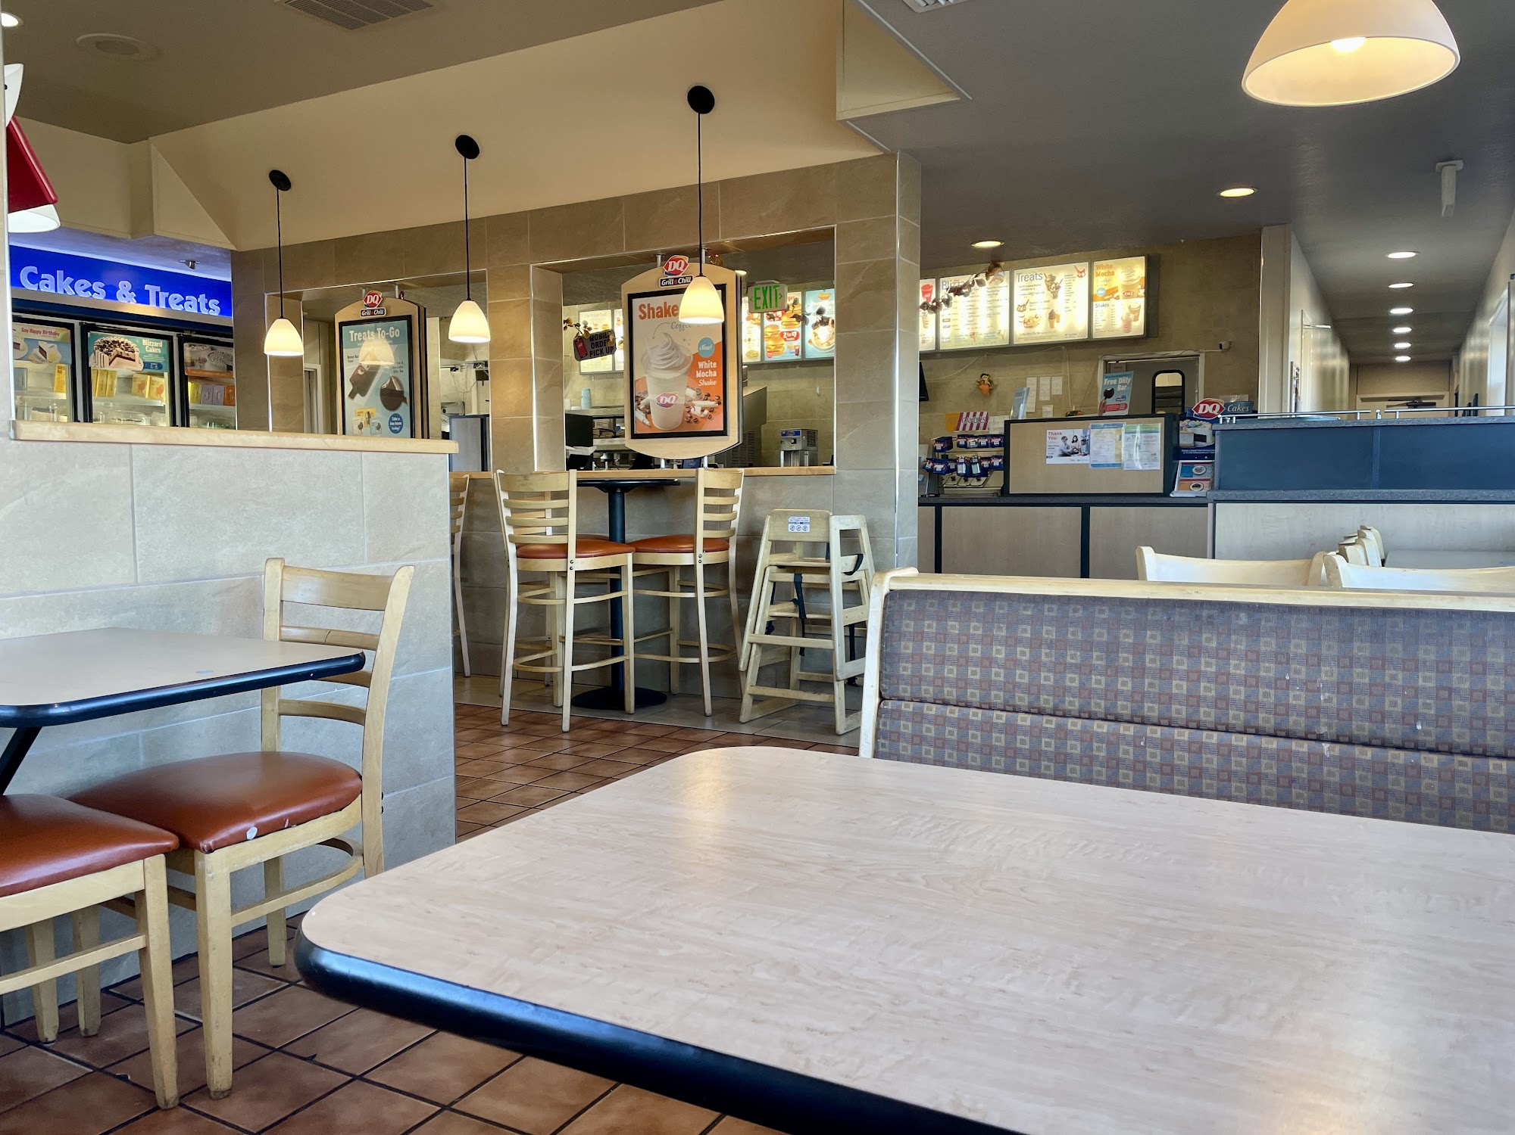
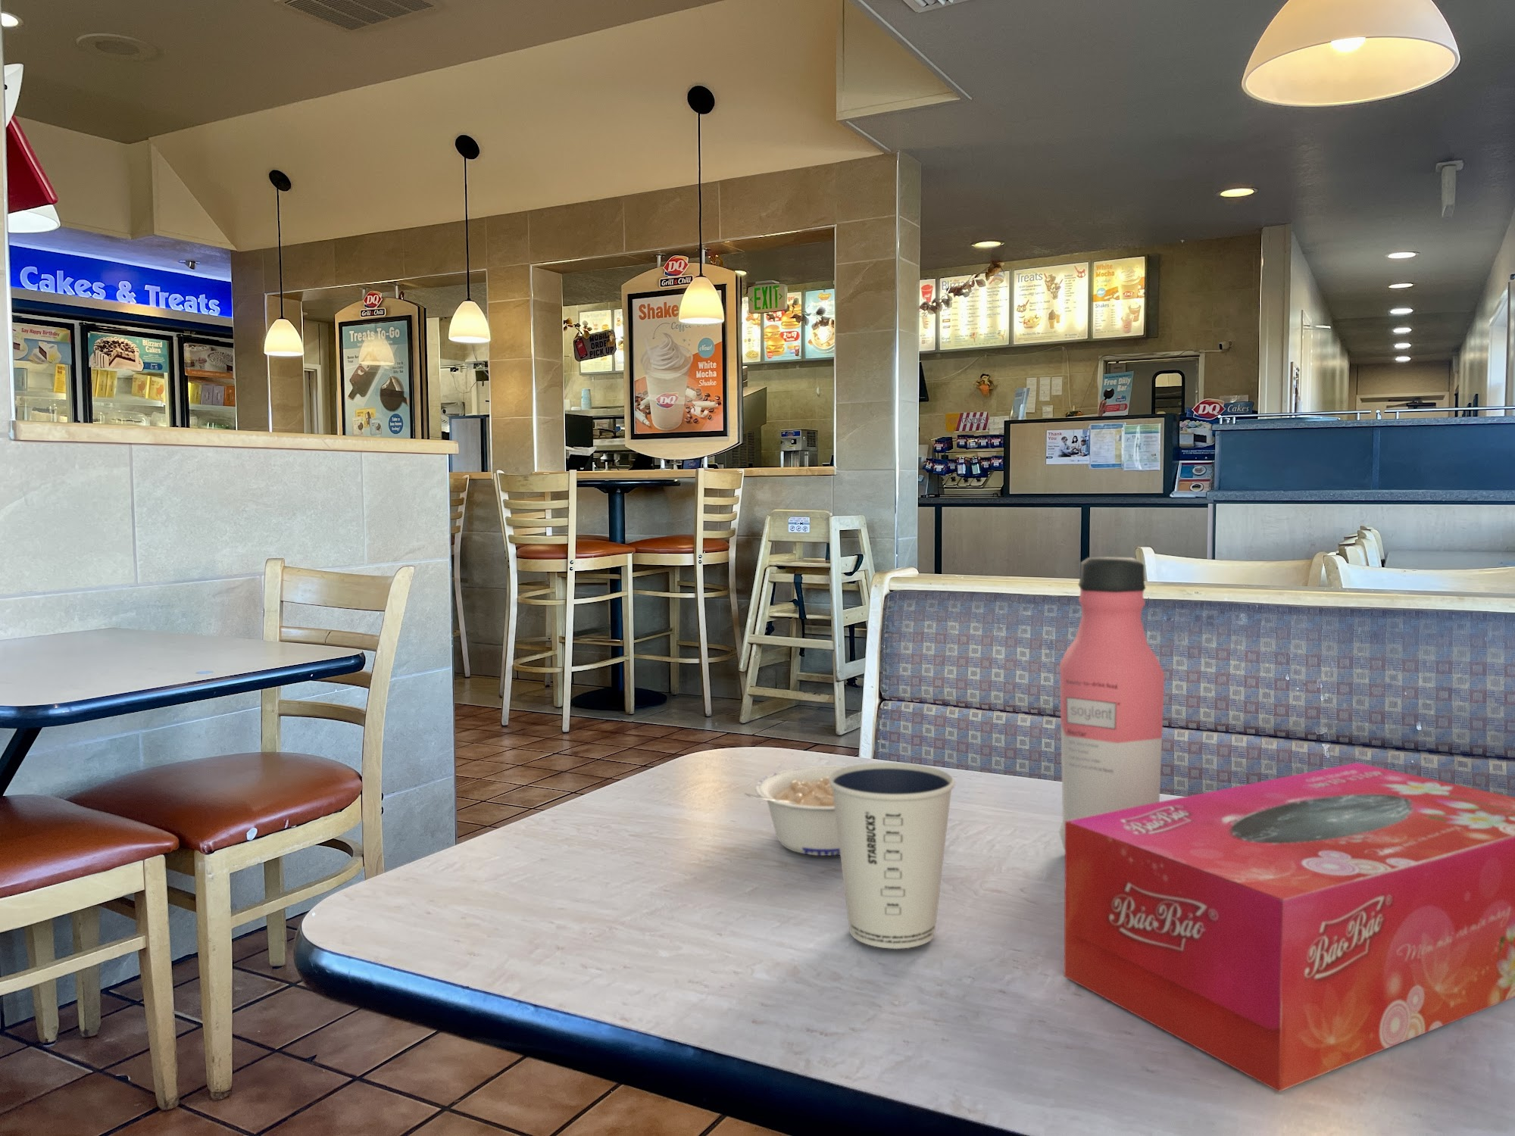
+ legume [742,766,846,857]
+ water bottle [1058,556,1165,851]
+ tissue box [1064,761,1515,1093]
+ dixie cup [829,761,956,950]
